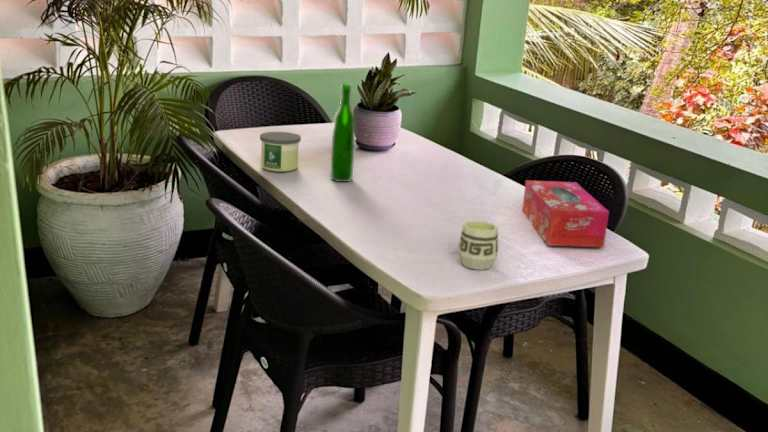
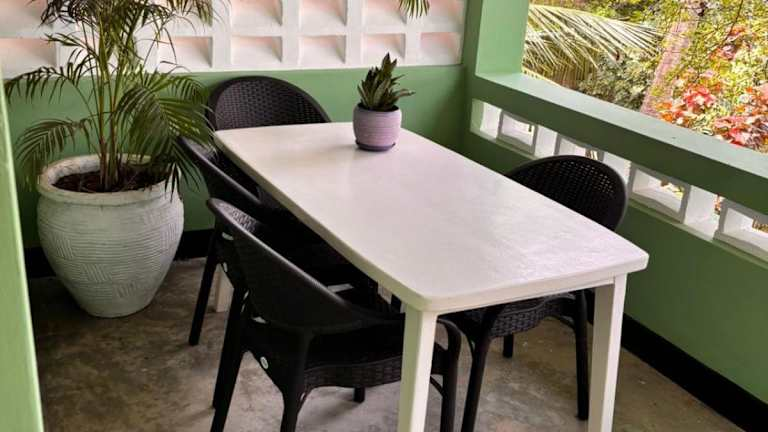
- tissue box [521,179,610,248]
- candle [259,131,302,173]
- wine bottle [330,83,356,183]
- cup [457,220,499,271]
